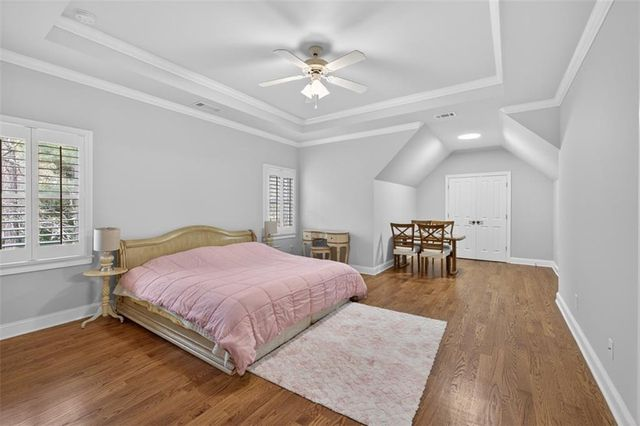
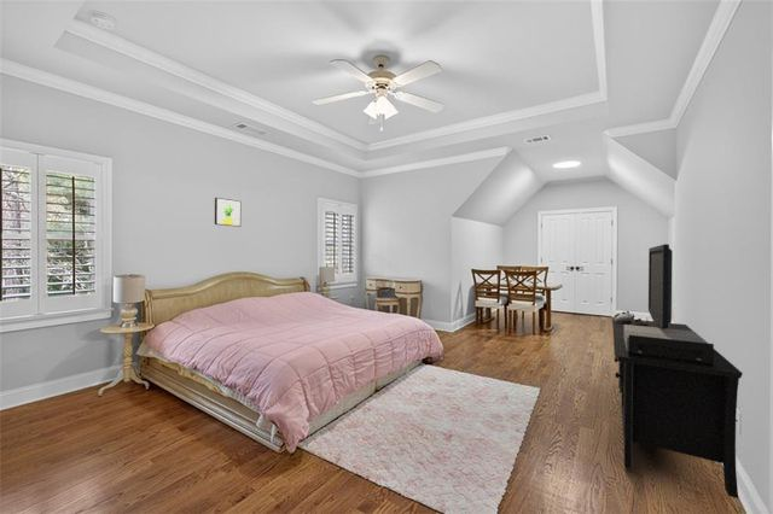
+ wall art [214,197,243,228]
+ media console [611,243,744,500]
